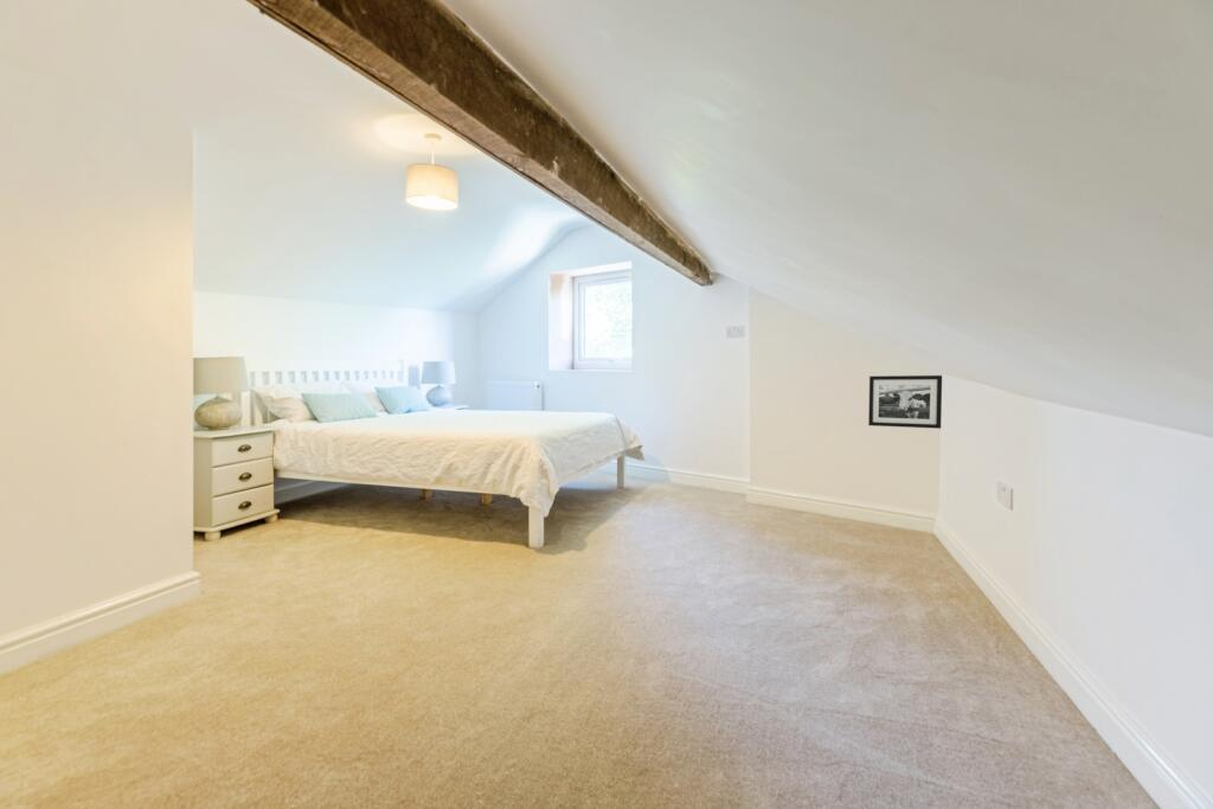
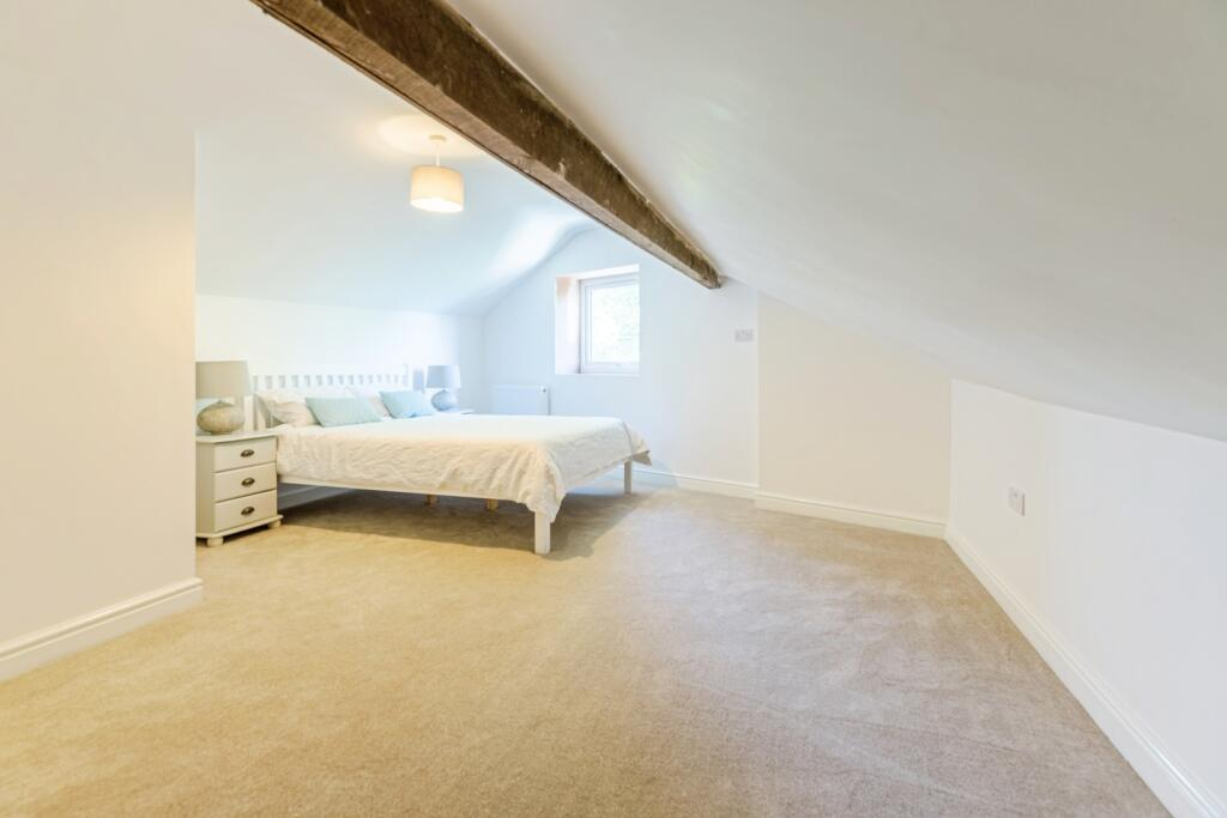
- picture frame [867,374,943,430]
